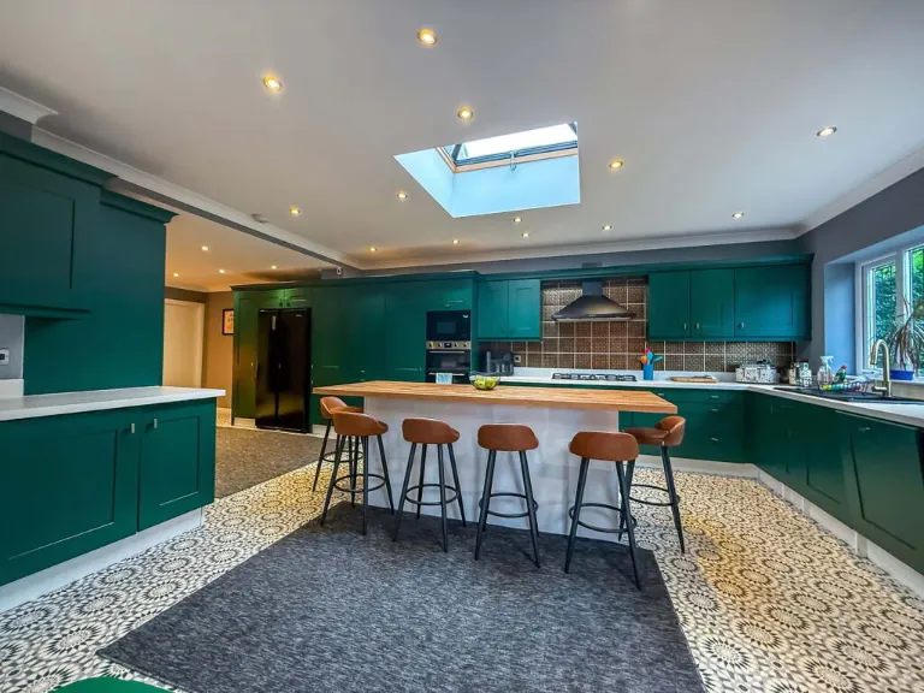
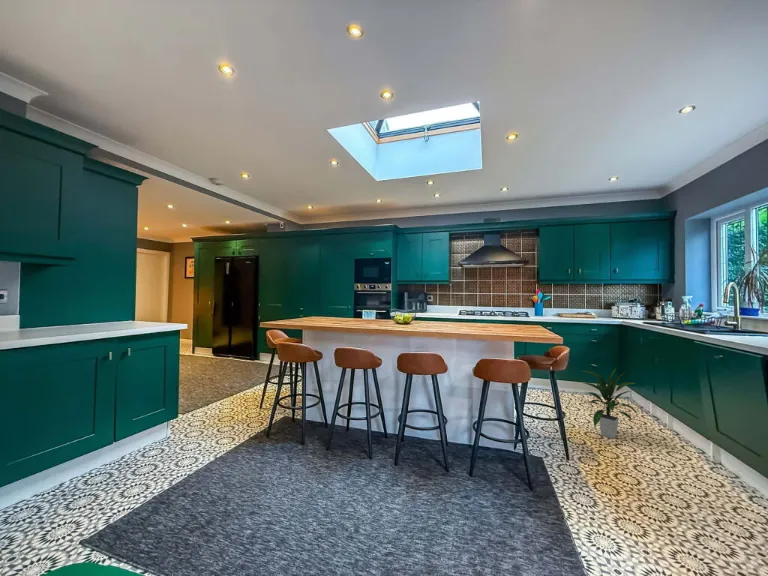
+ indoor plant [579,369,640,439]
